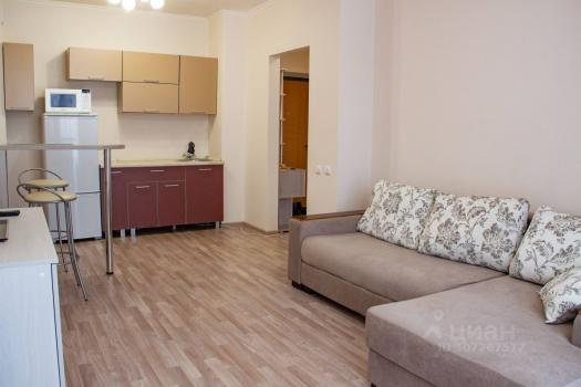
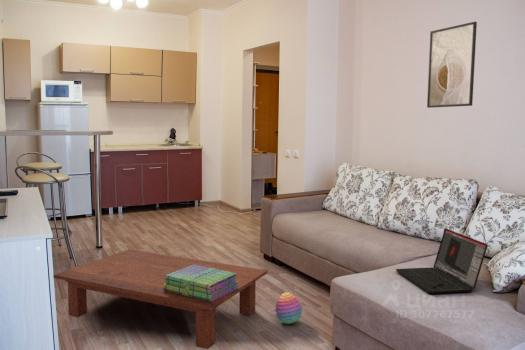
+ coffee table [53,248,269,350]
+ laptop [395,228,489,295]
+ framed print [426,21,478,109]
+ stack of books [163,265,238,302]
+ stacking toy [275,291,303,325]
